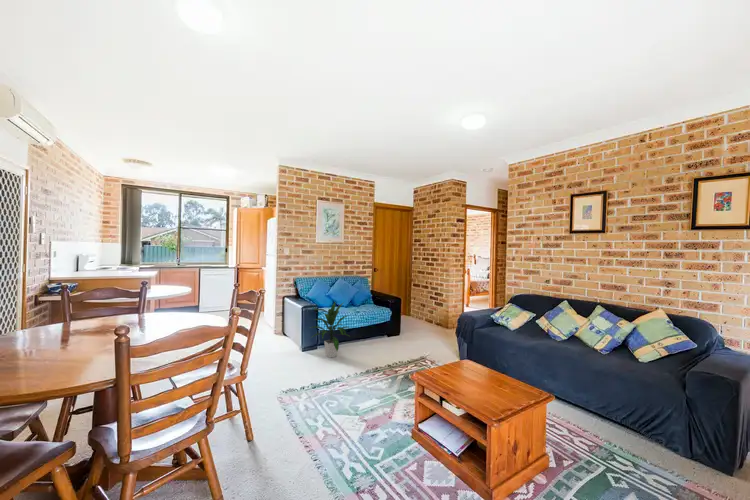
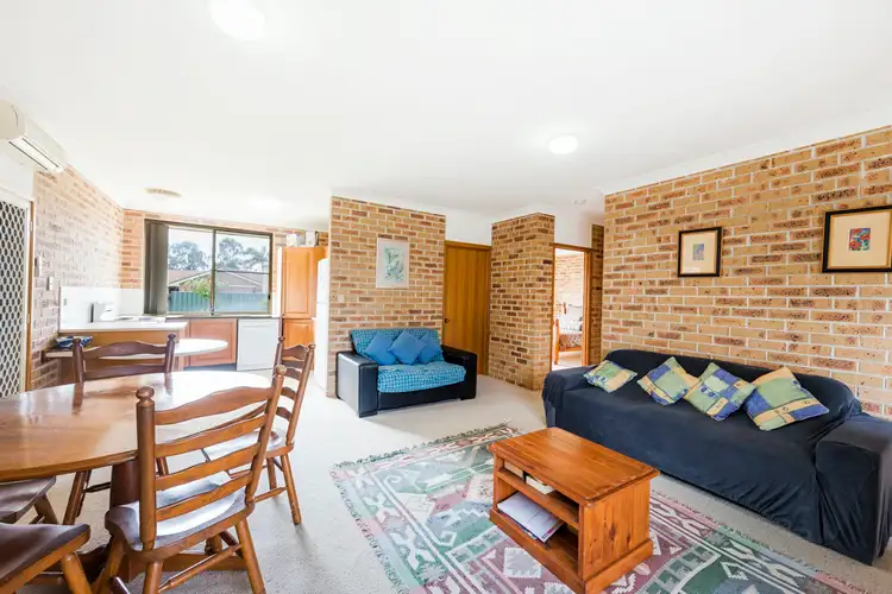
- indoor plant [309,301,351,359]
